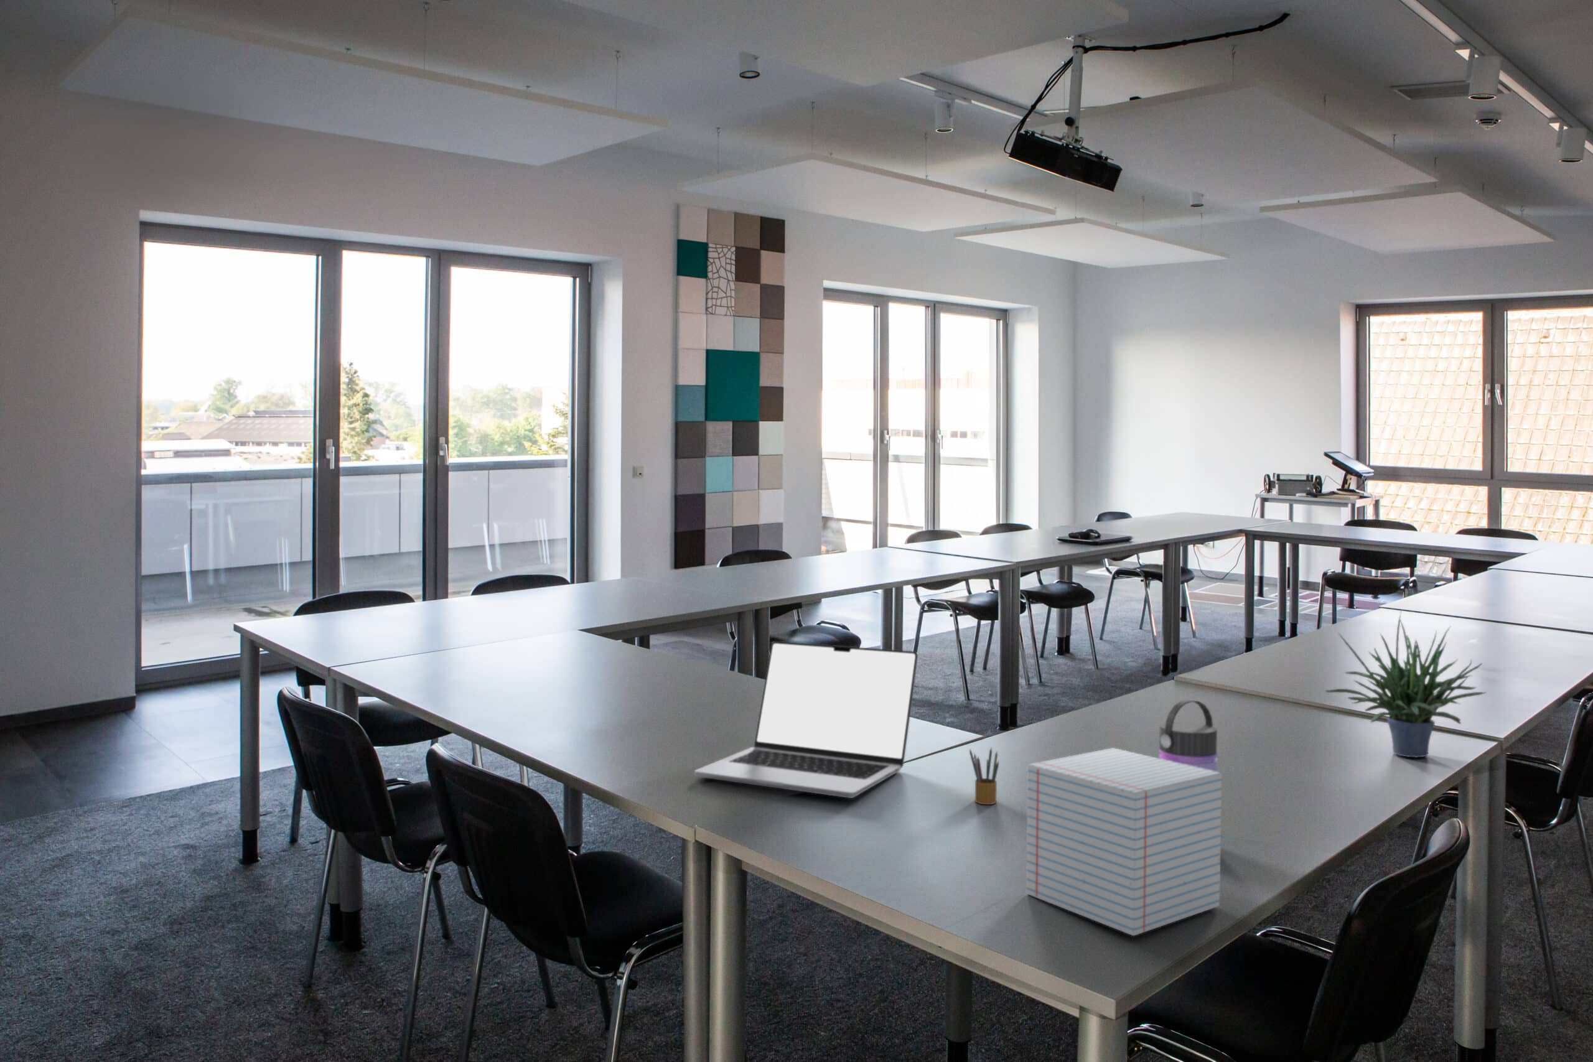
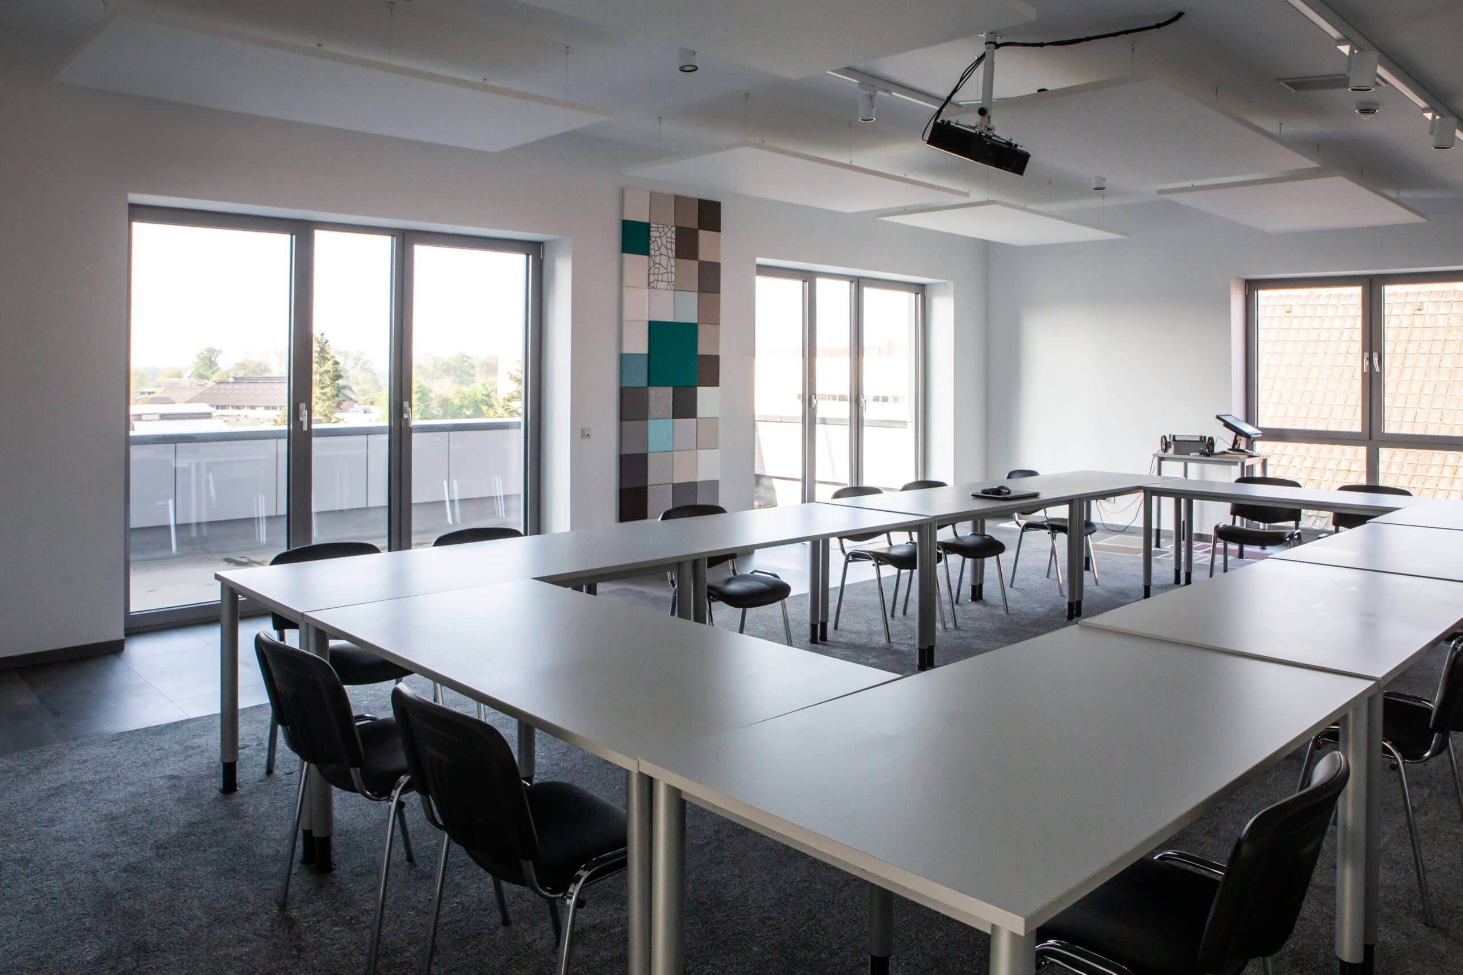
- notepad [1026,747,1222,936]
- pencil box [968,747,999,805]
- laptop [693,641,919,799]
- potted plant [1324,610,1488,759]
- water bottle [1159,698,1218,772]
